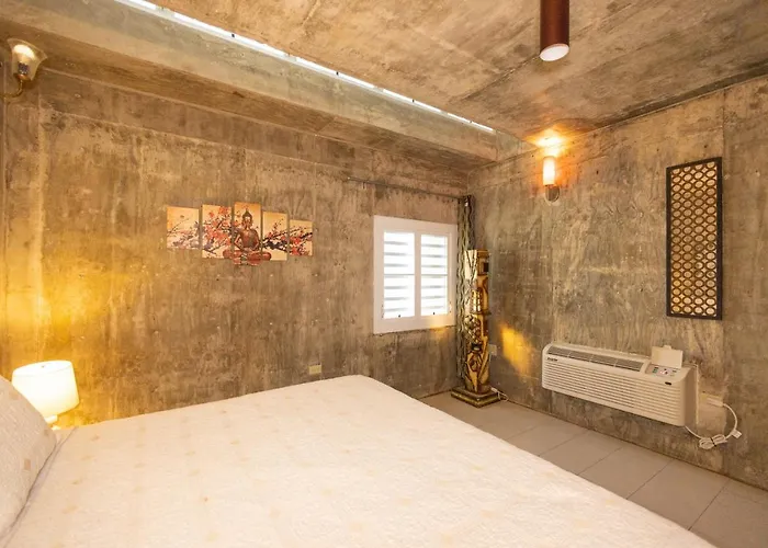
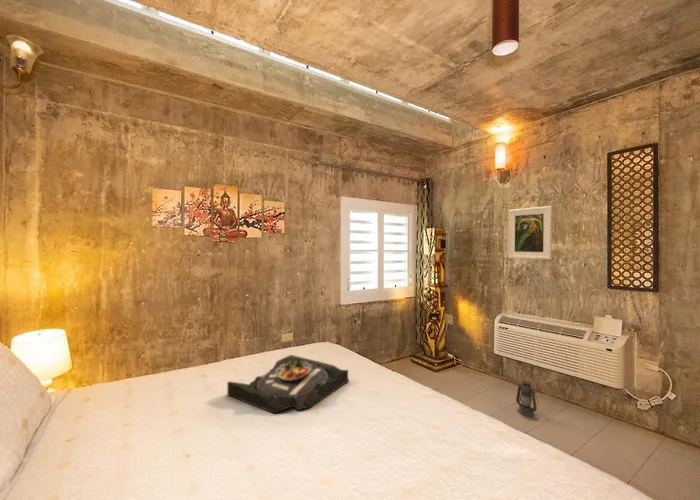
+ serving tray [226,354,350,415]
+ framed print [507,205,553,260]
+ lantern [515,379,540,417]
